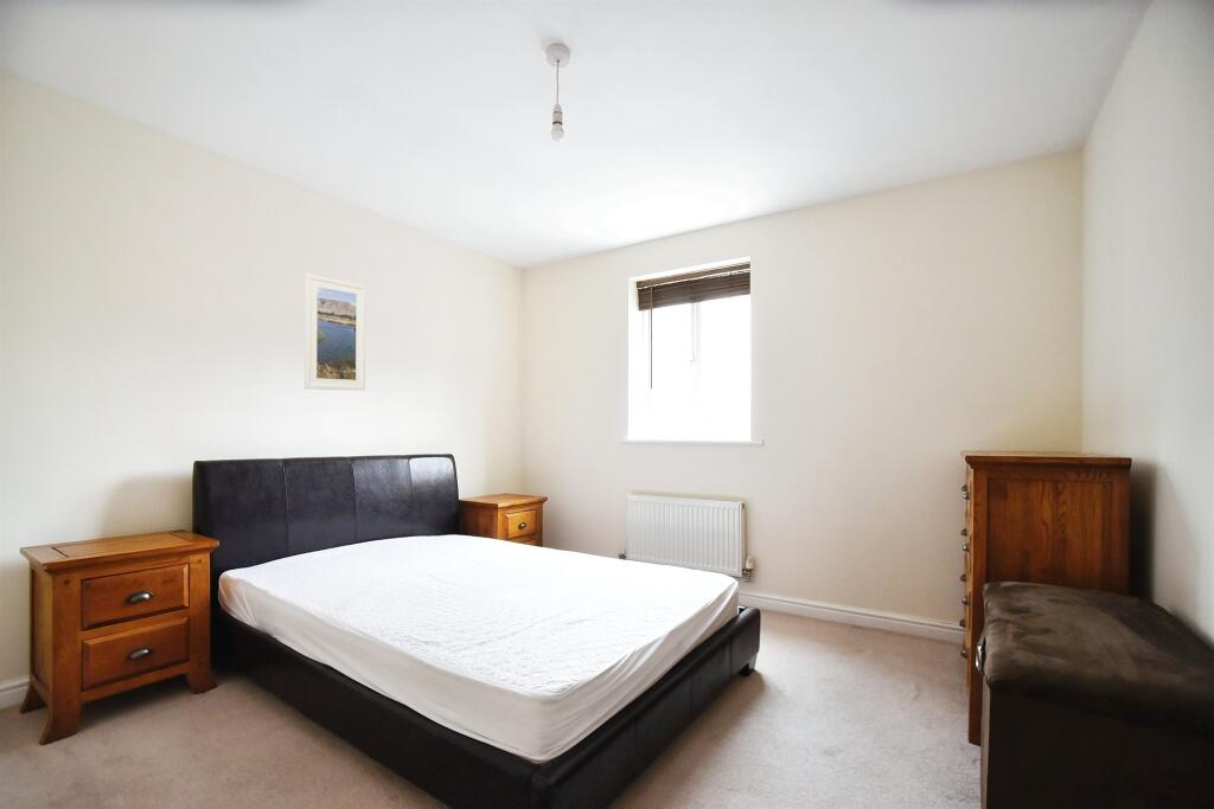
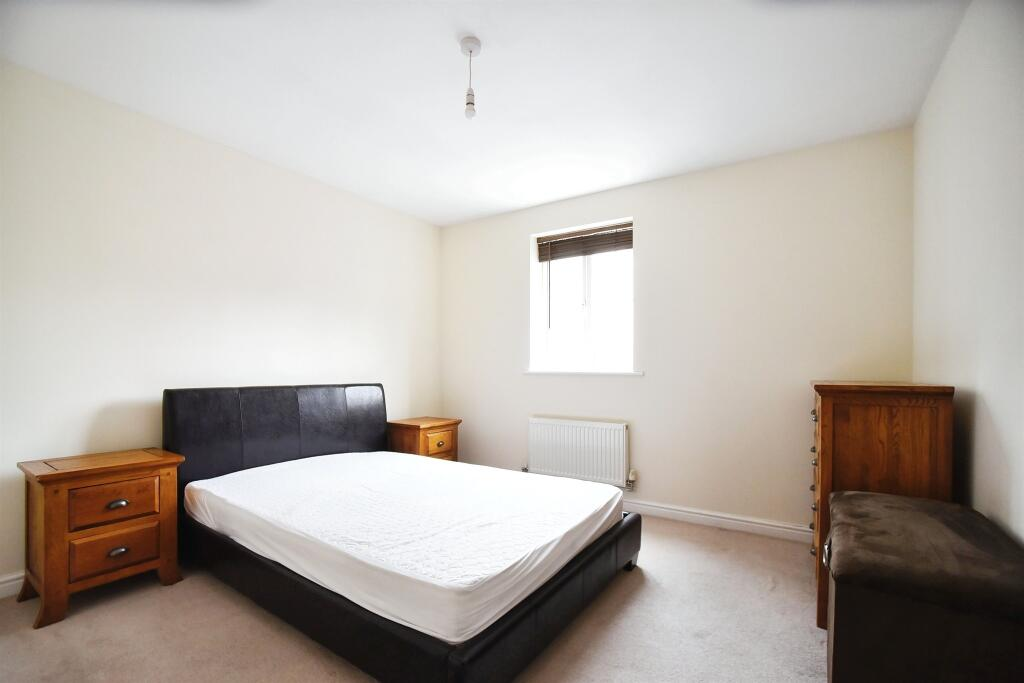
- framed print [304,272,368,391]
